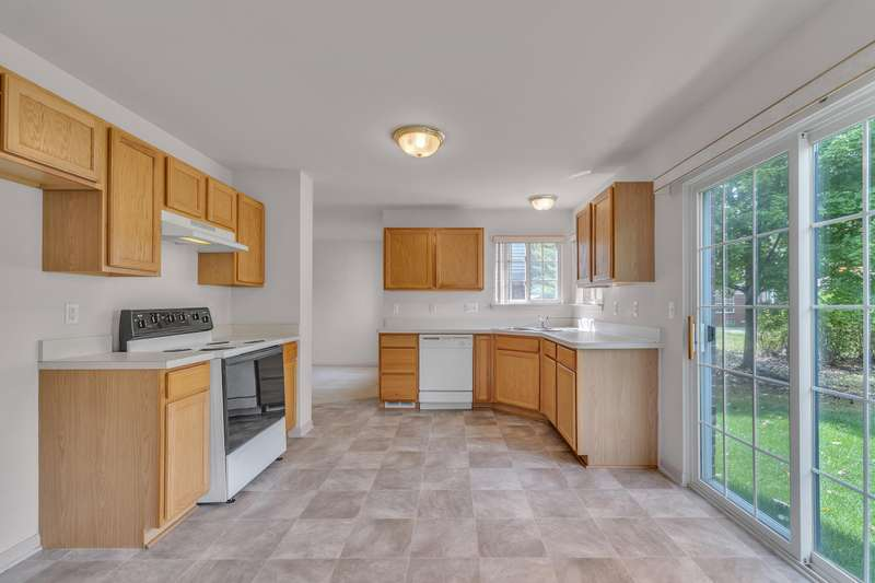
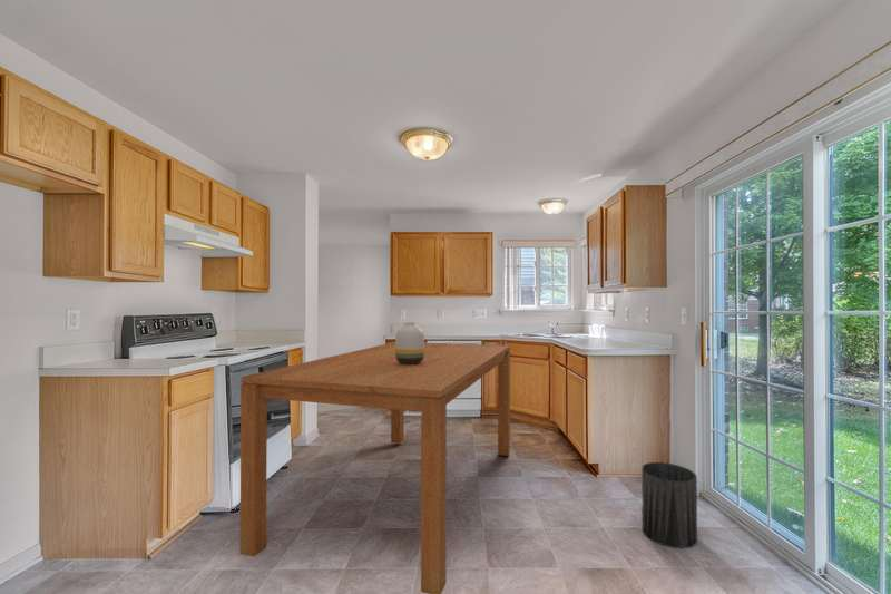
+ trash can [642,461,698,549]
+ vase [394,321,425,364]
+ dining table [239,341,511,594]
